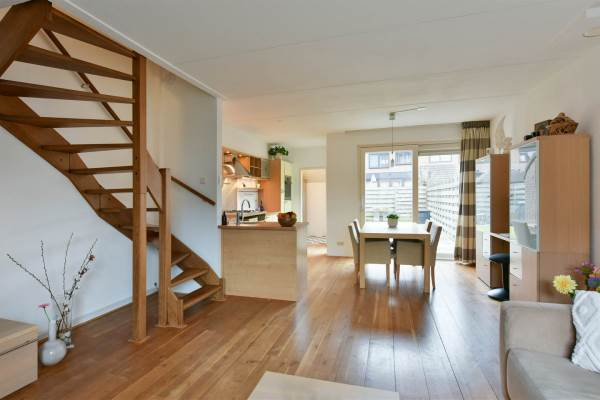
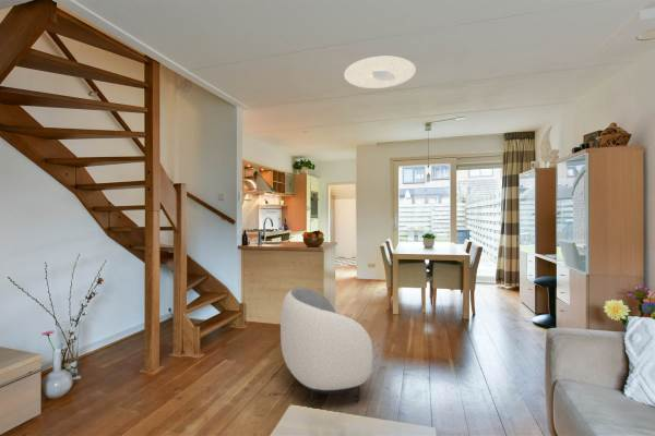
+ armchair [279,287,373,408]
+ ceiling light [343,56,417,89]
